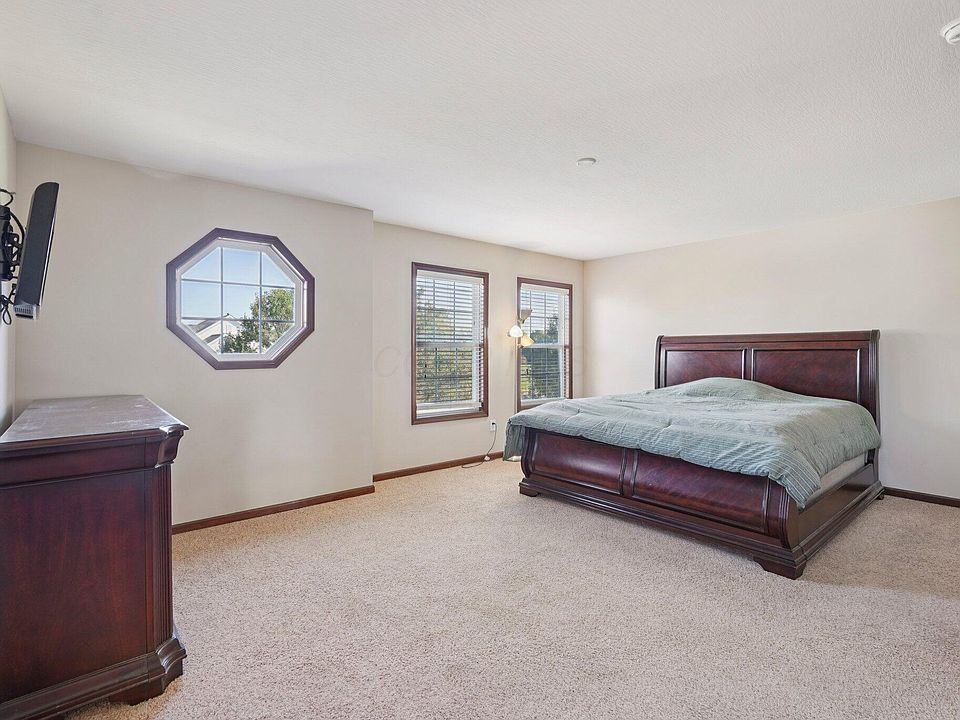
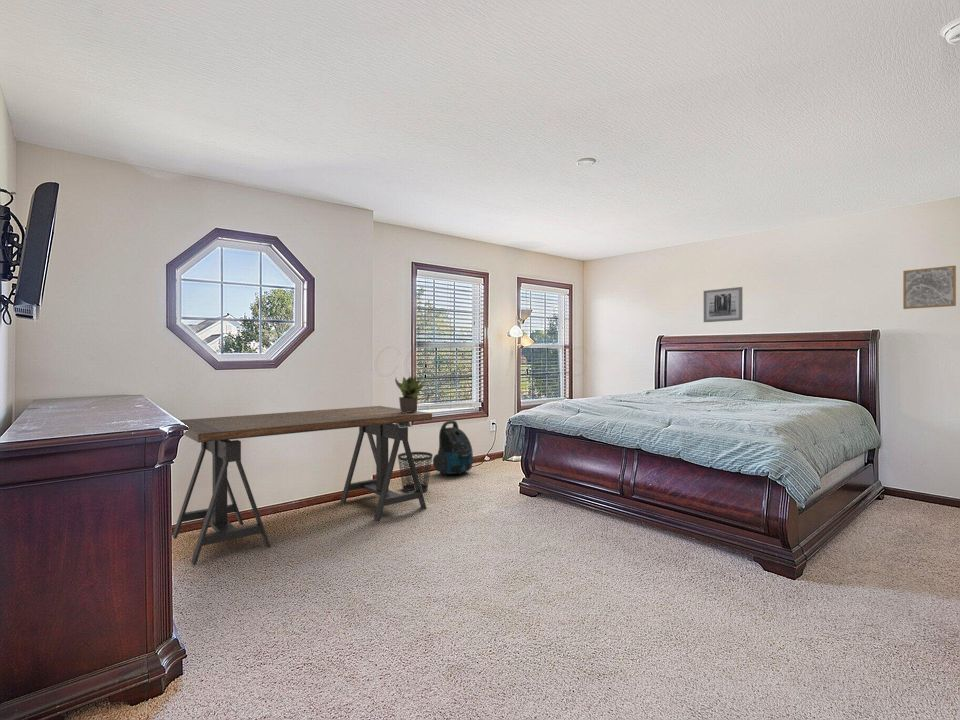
+ wastebasket [397,451,434,493]
+ potted plant [394,372,427,413]
+ wall art [703,286,743,323]
+ vacuum cleaner [432,420,474,476]
+ desk [172,405,433,566]
+ wall art [902,265,957,310]
